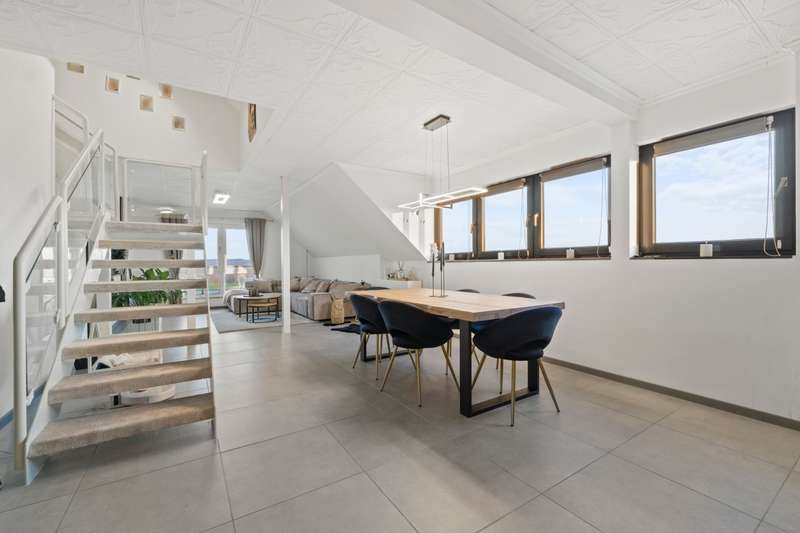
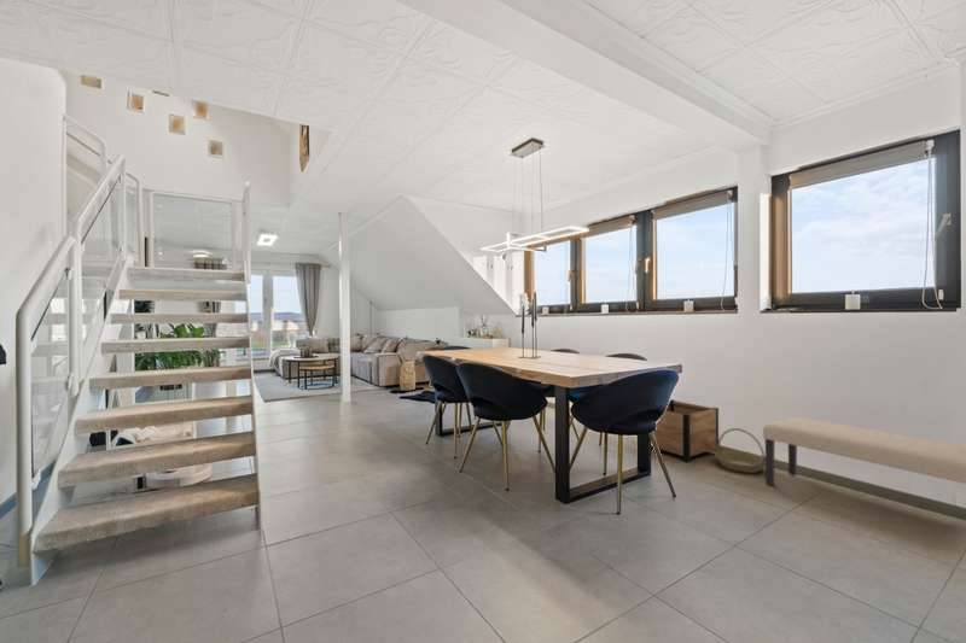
+ bench [762,416,966,486]
+ planter [650,398,720,464]
+ basket [714,427,766,474]
